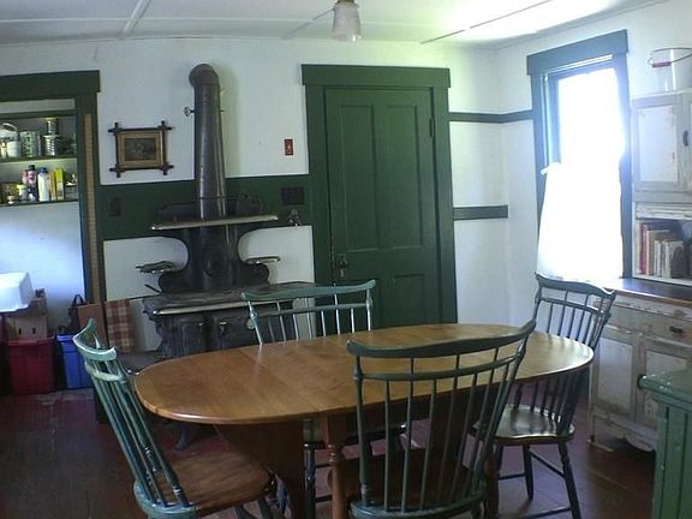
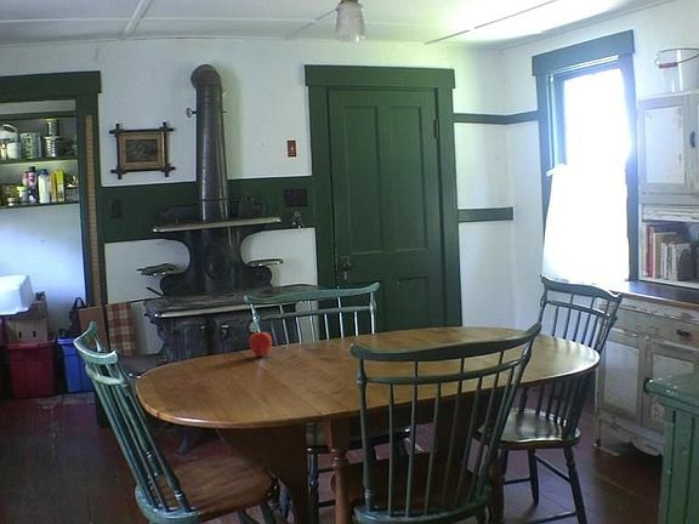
+ apple [249,329,273,358]
